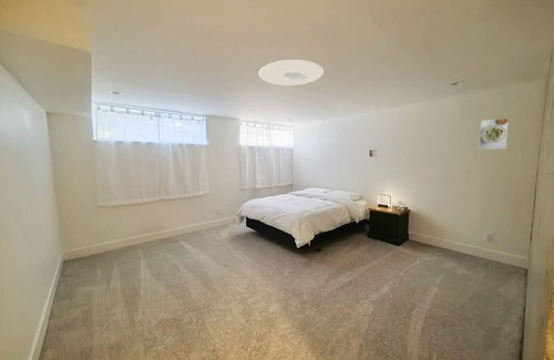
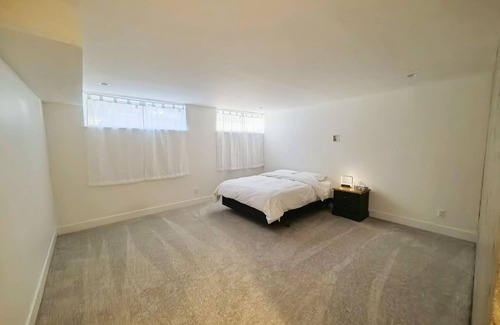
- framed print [478,116,510,151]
- ceiling light [258,59,325,86]
